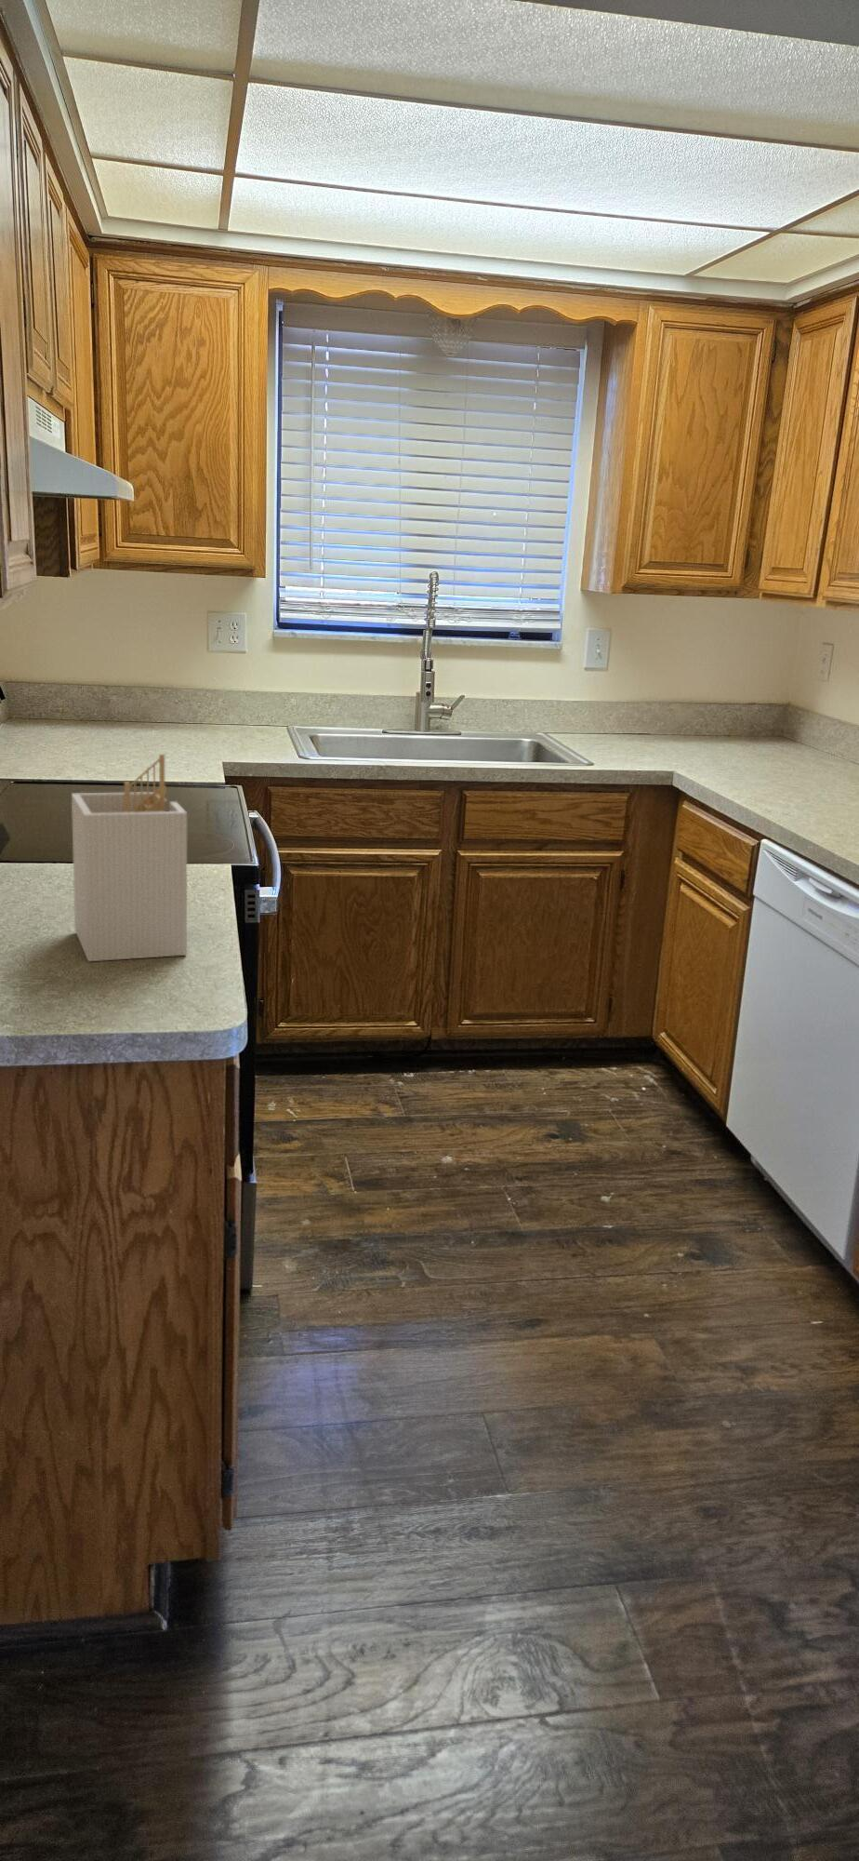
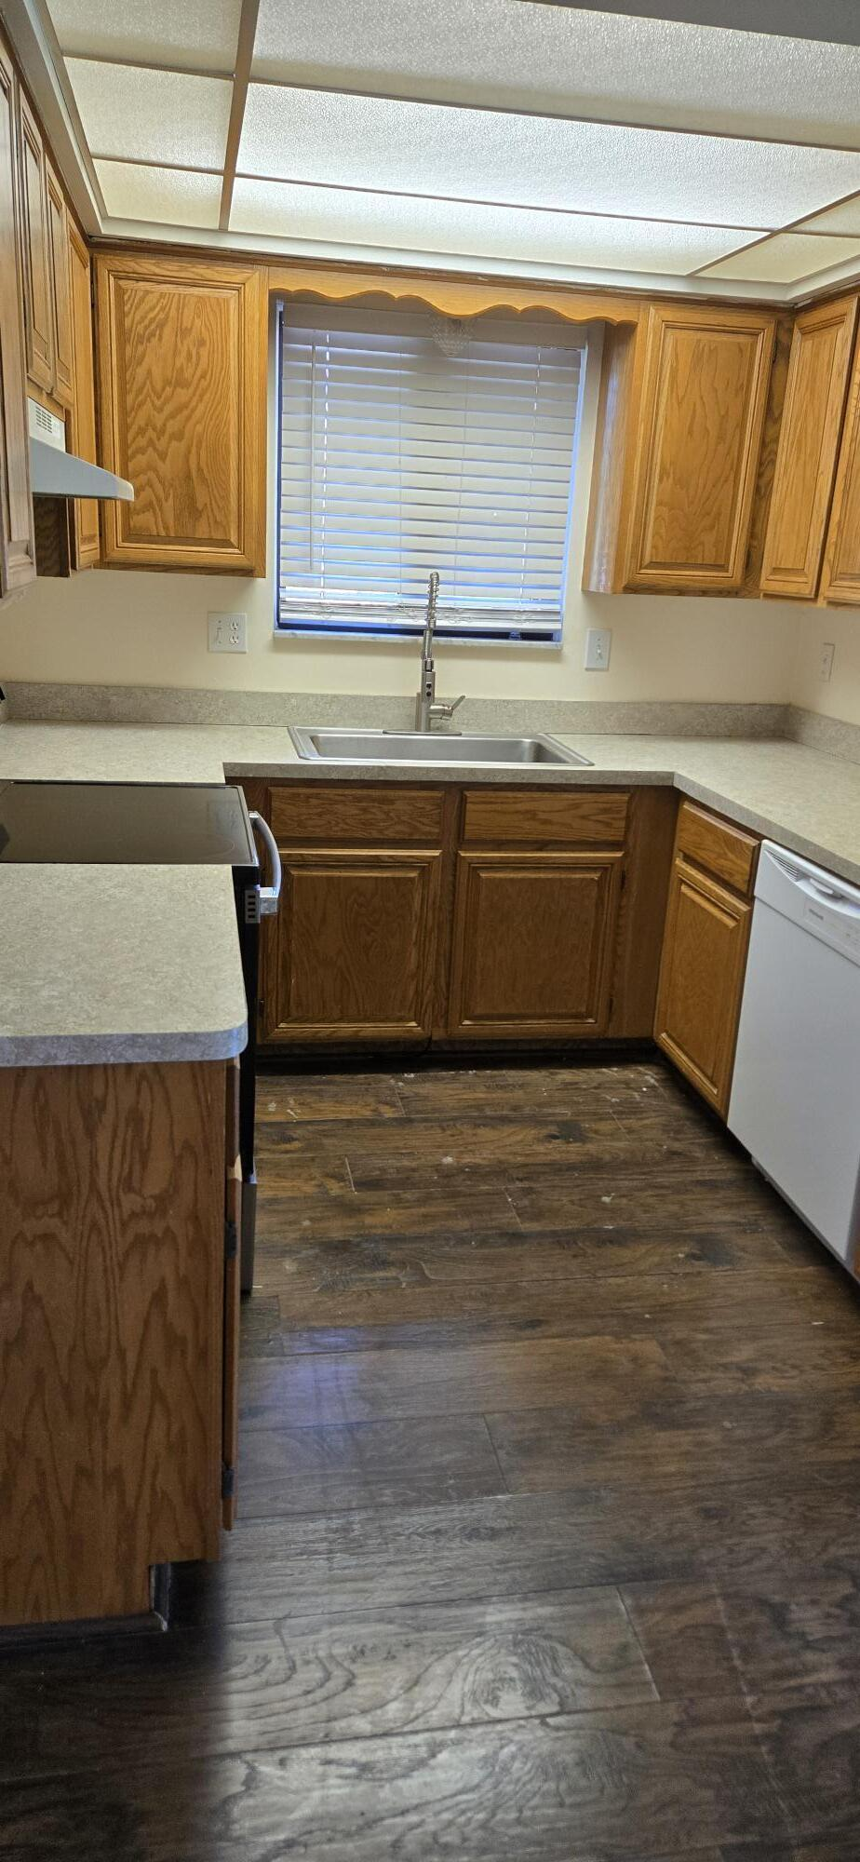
- utensil holder [71,752,187,963]
